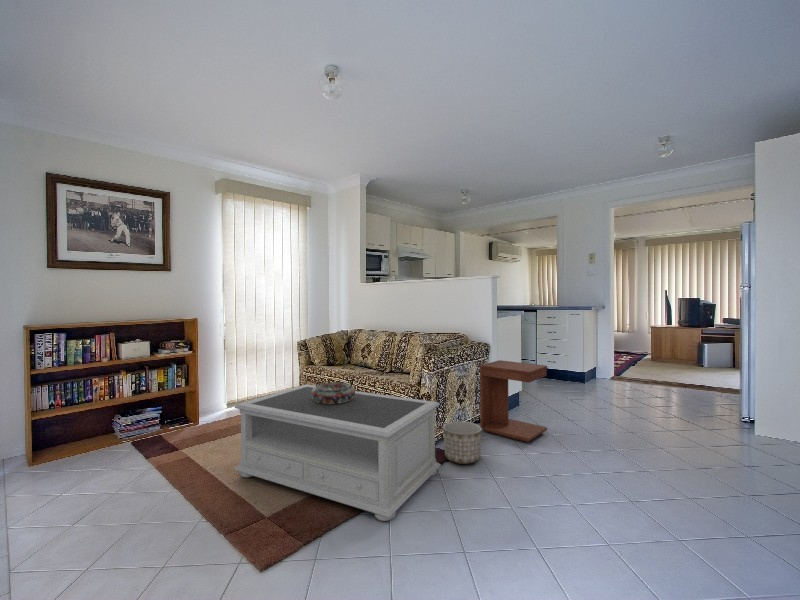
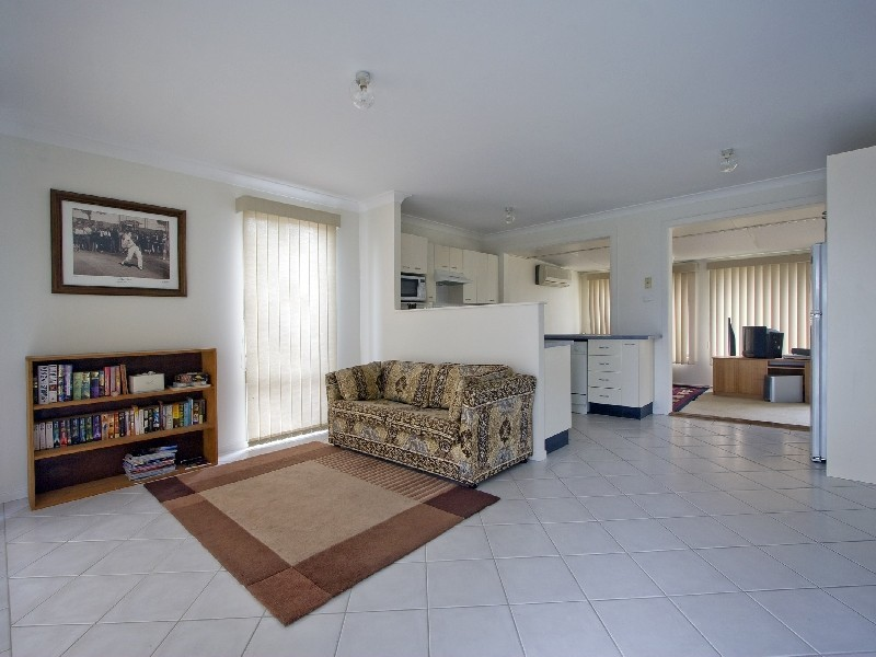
- planter [442,420,483,465]
- decorative bowl [312,381,356,404]
- side table [479,359,548,443]
- coffee table [233,384,442,522]
